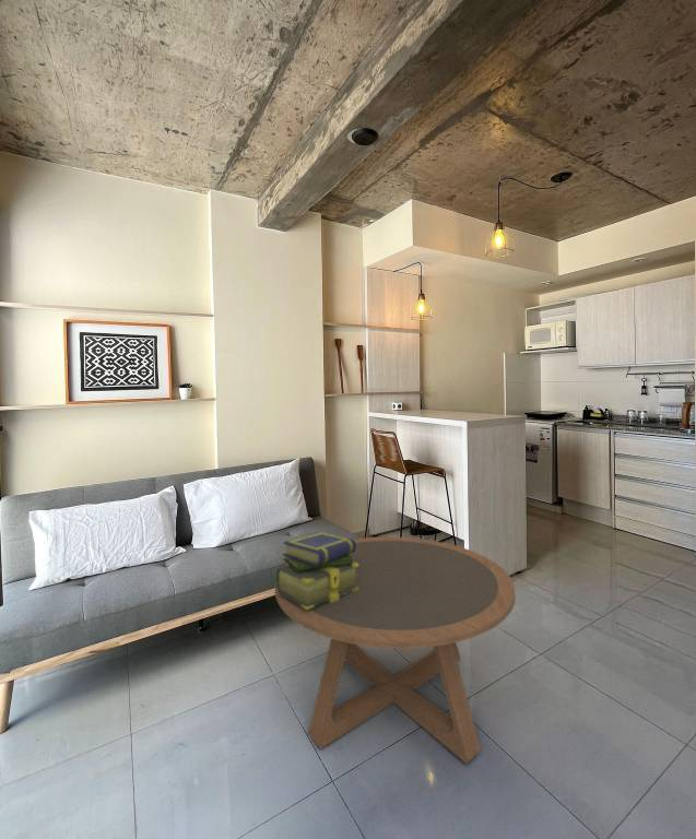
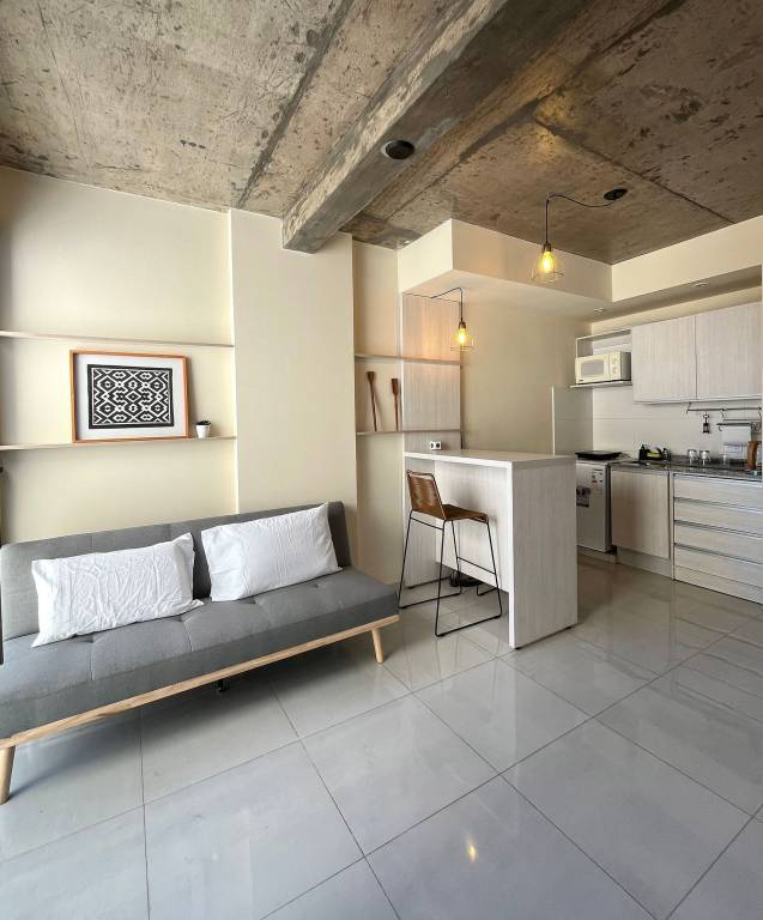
- coffee table [274,536,517,765]
- stack of books [275,531,358,610]
